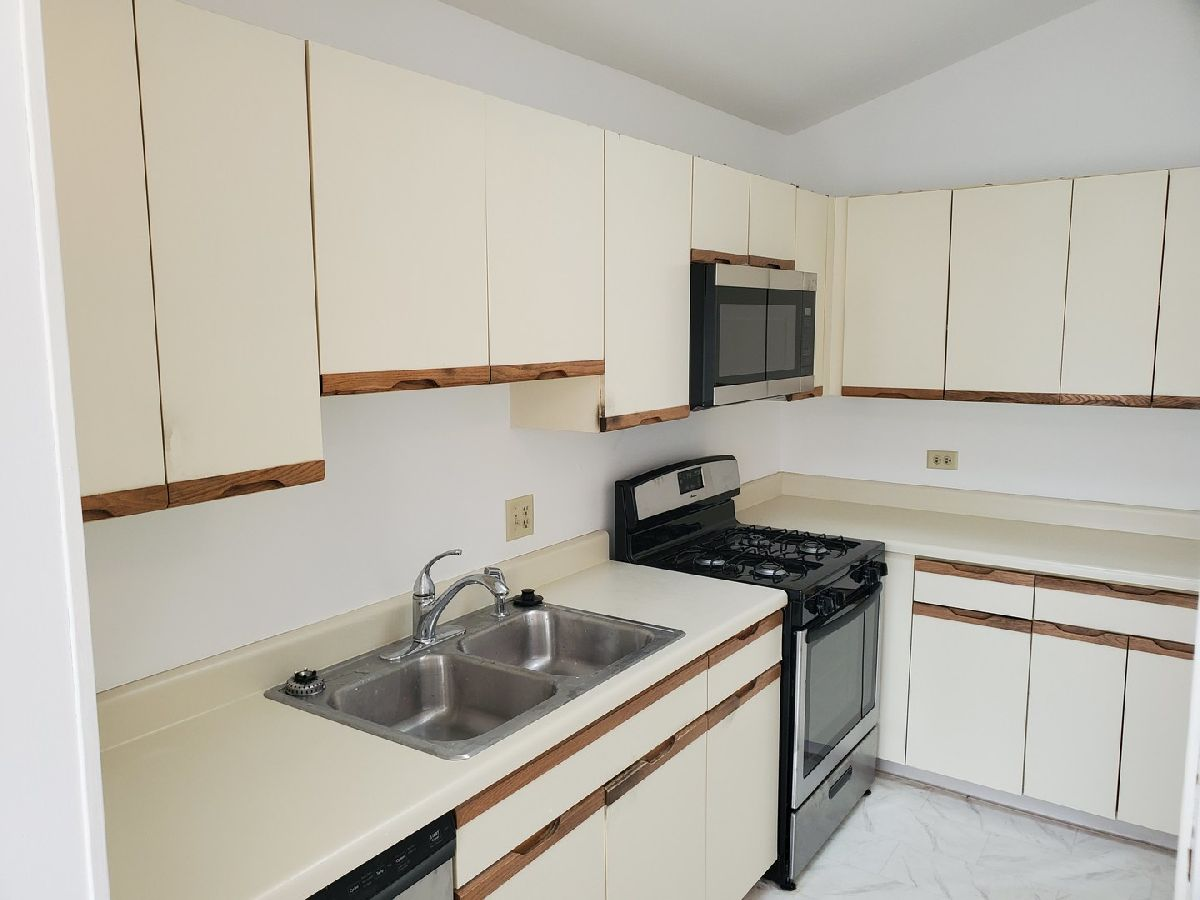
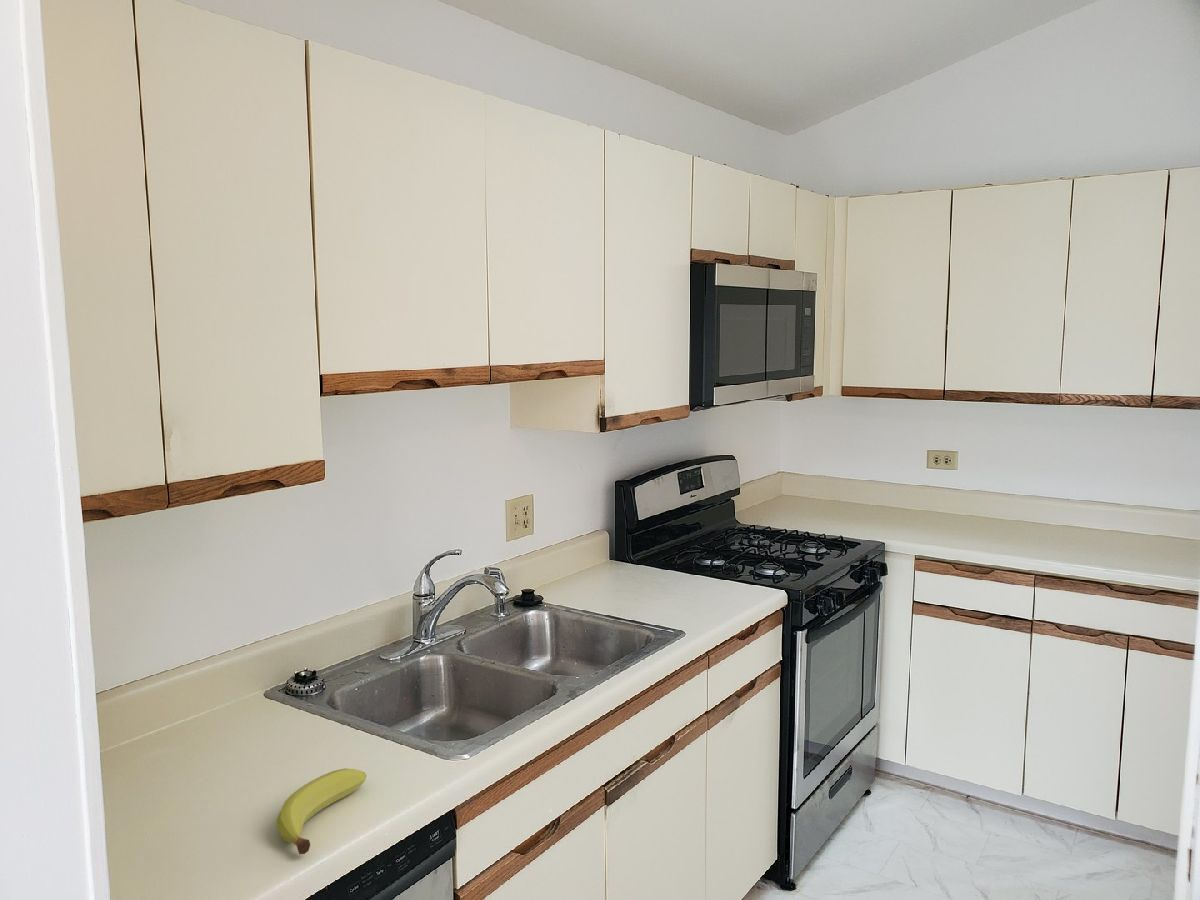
+ fruit [276,768,367,855]
